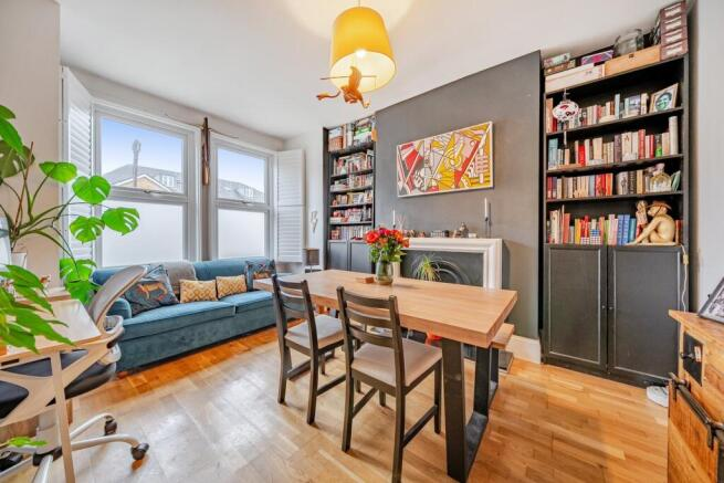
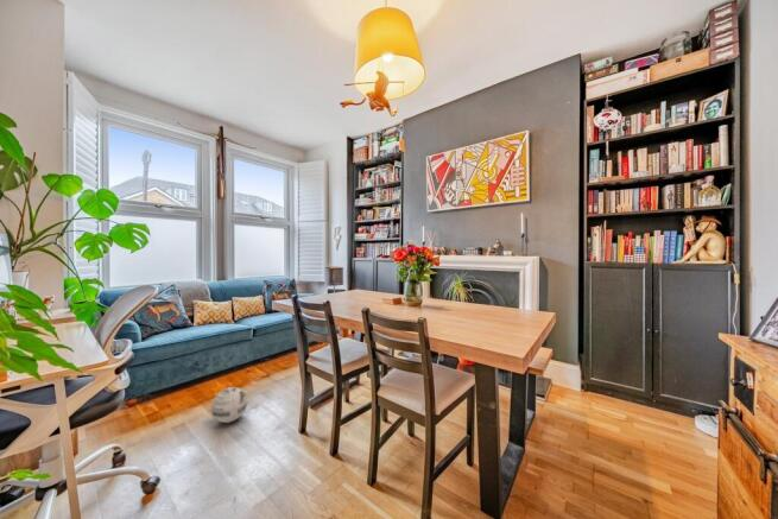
+ ball [210,386,248,424]
